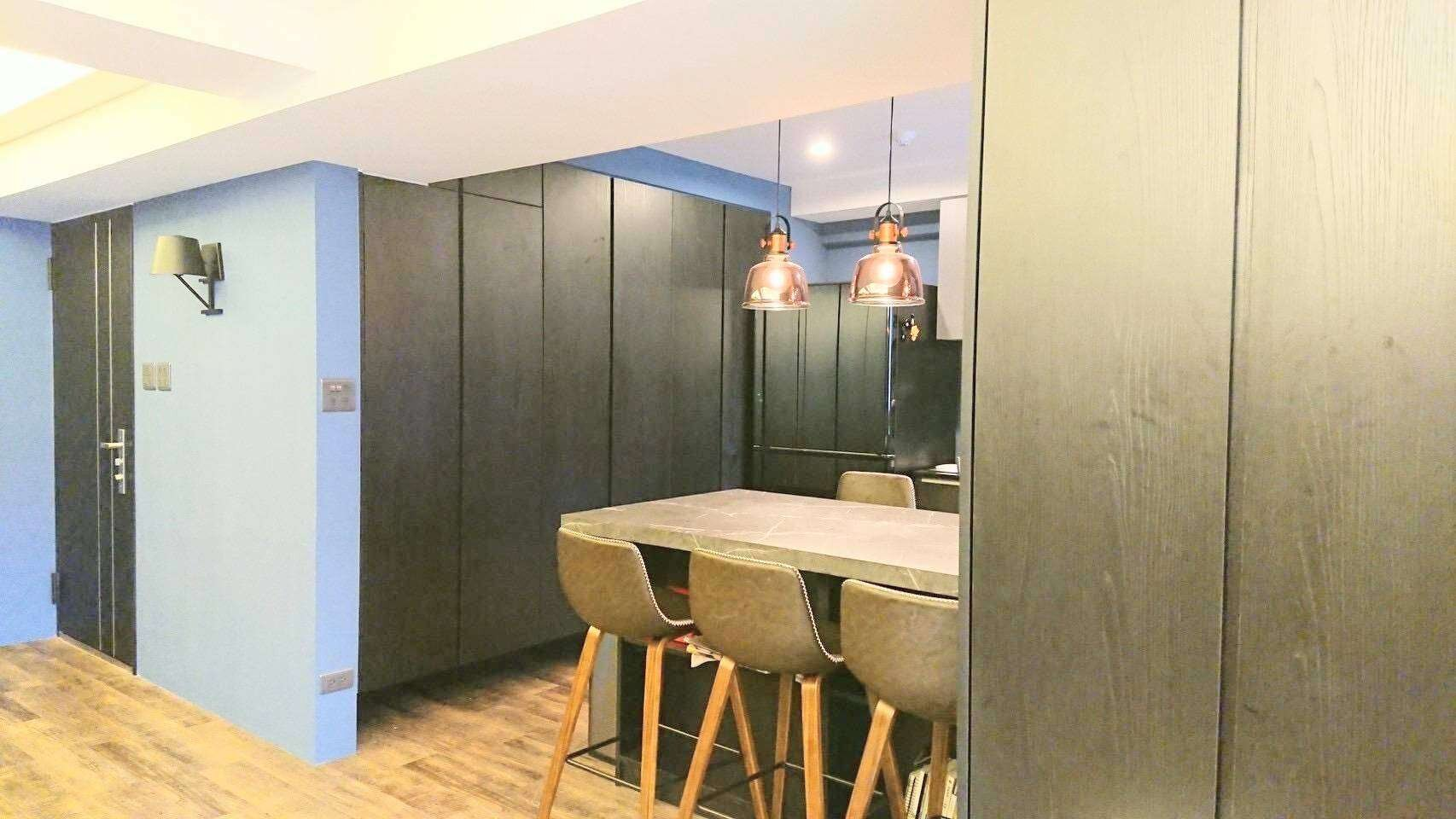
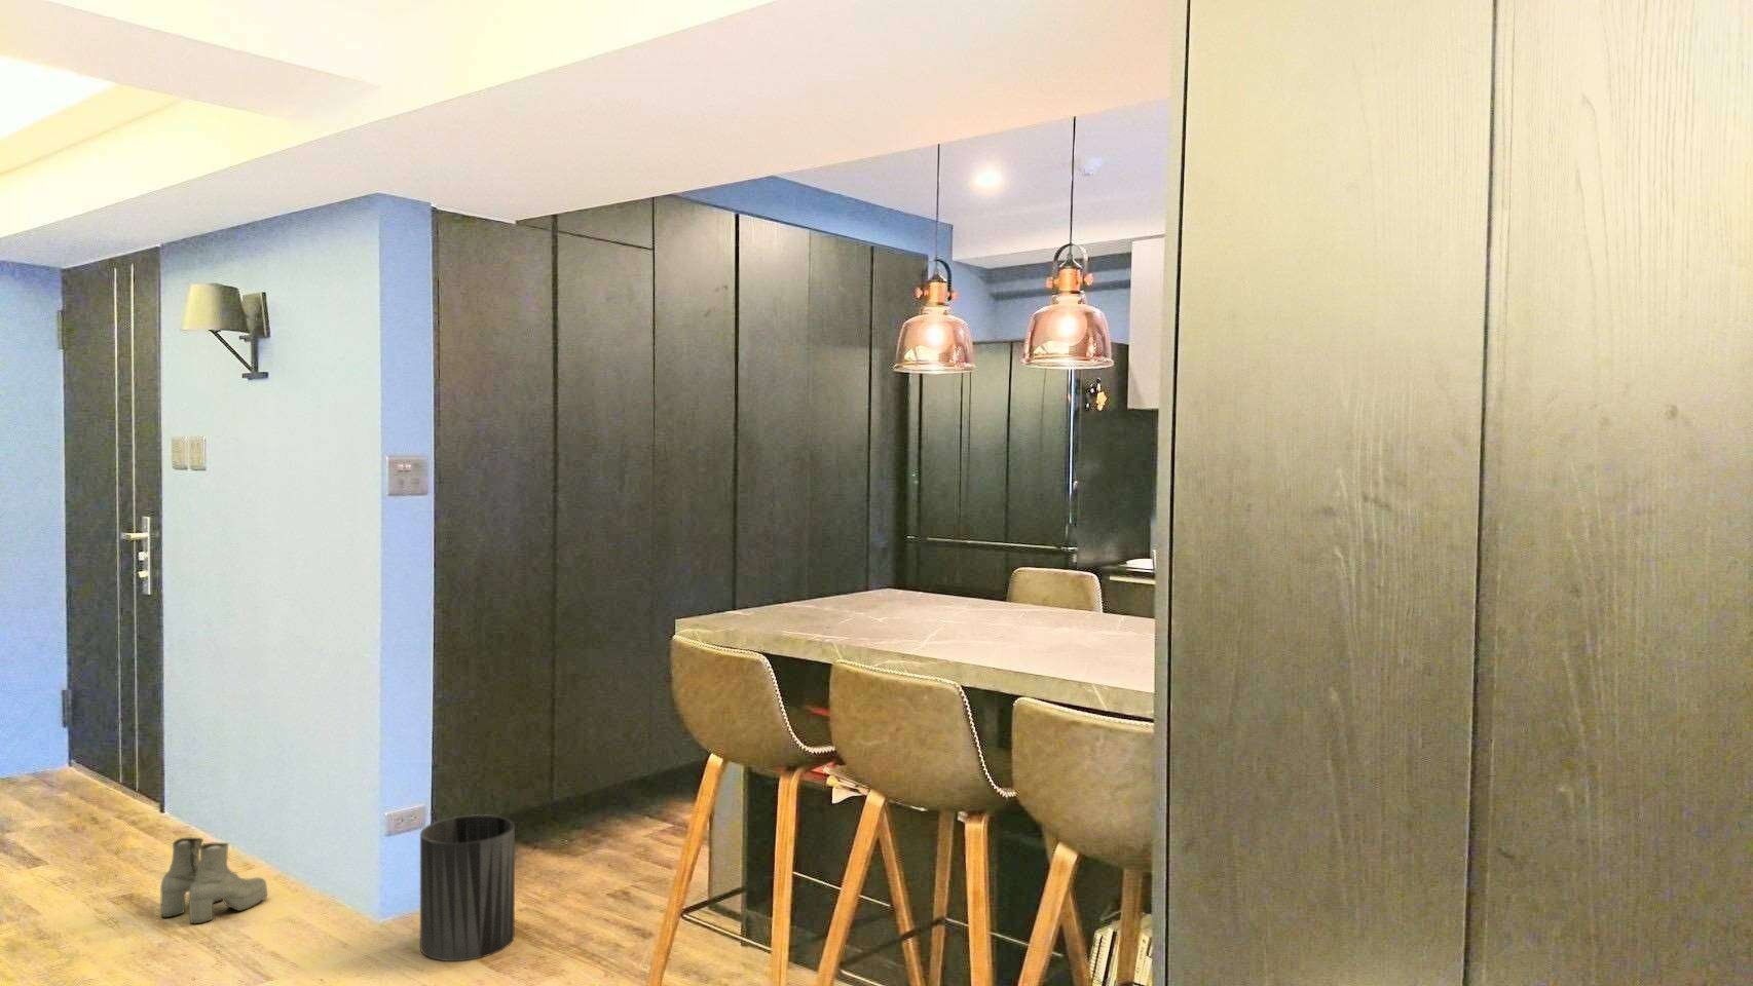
+ trash can [419,814,515,962]
+ boots [159,837,268,925]
